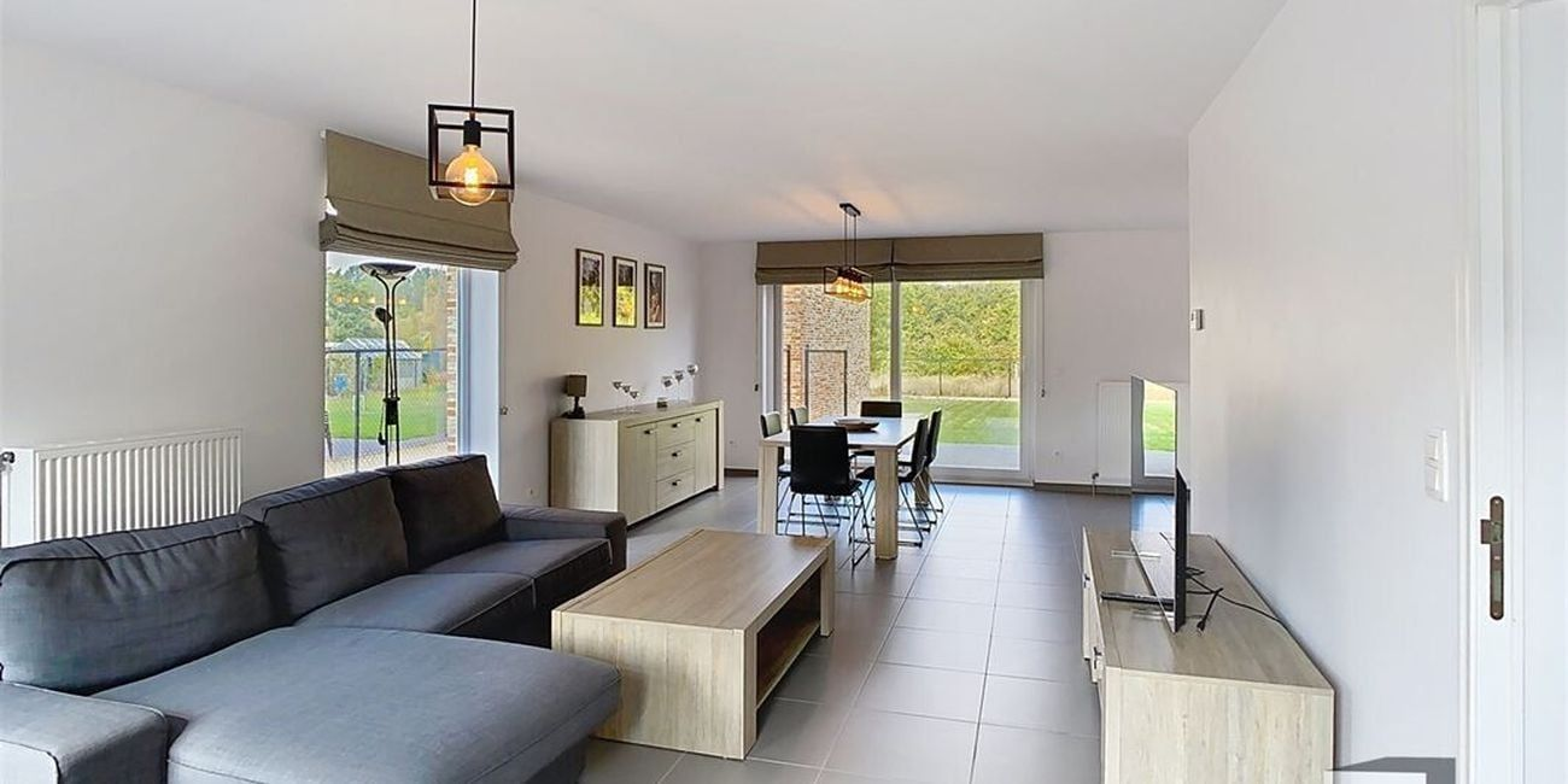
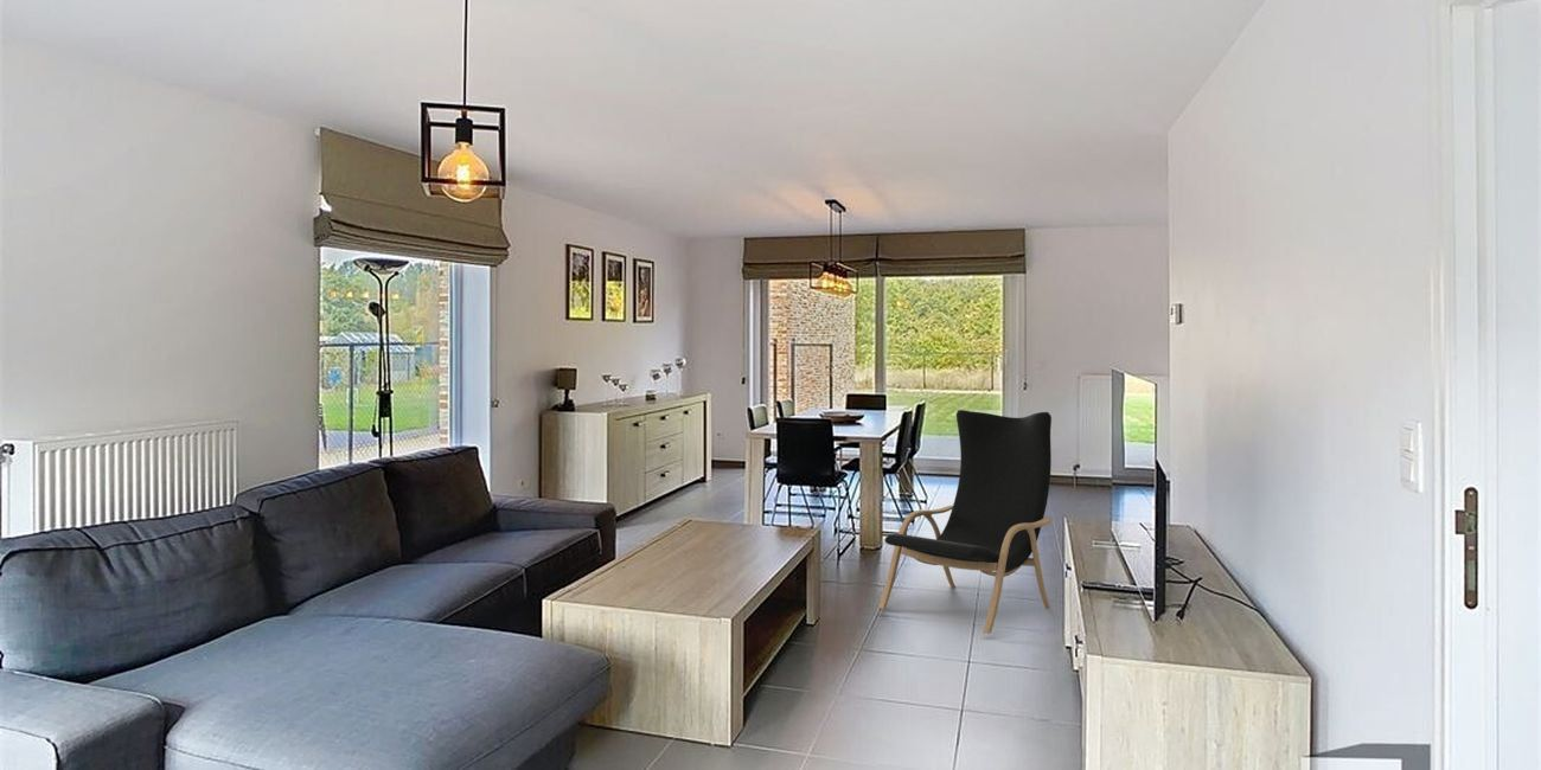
+ lounge chair [877,409,1054,635]
